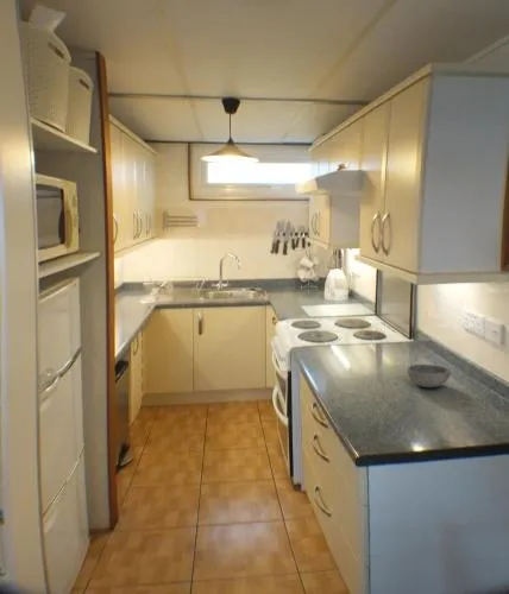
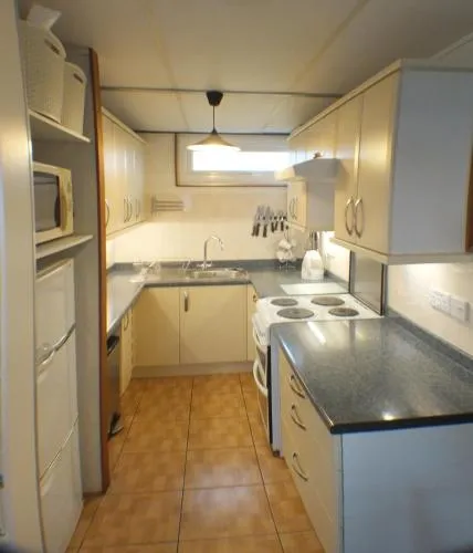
- bowl [407,364,452,388]
